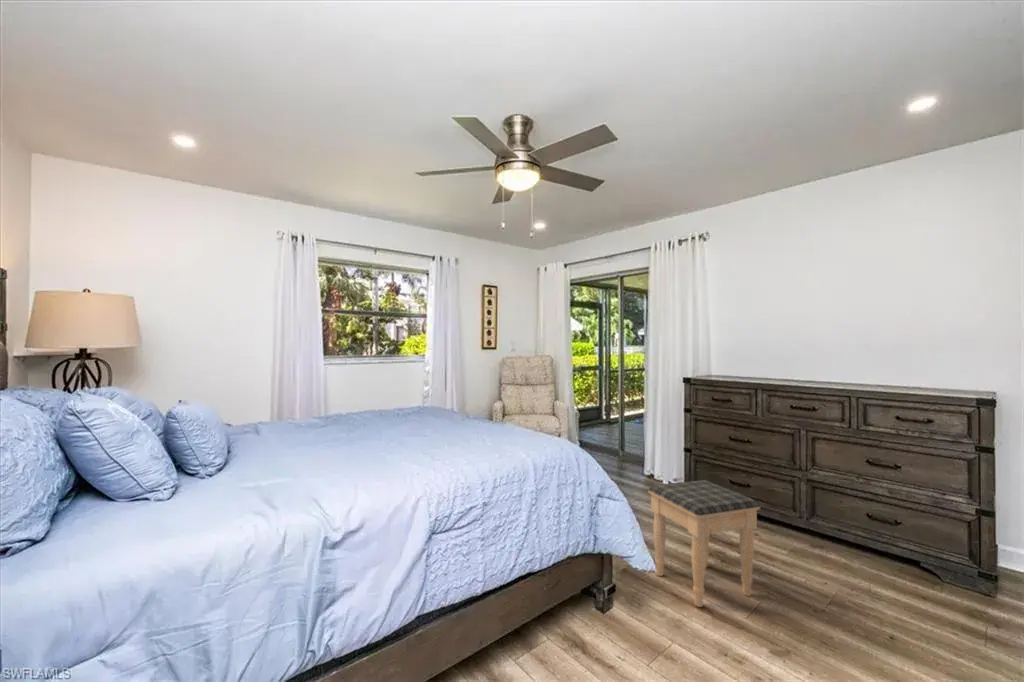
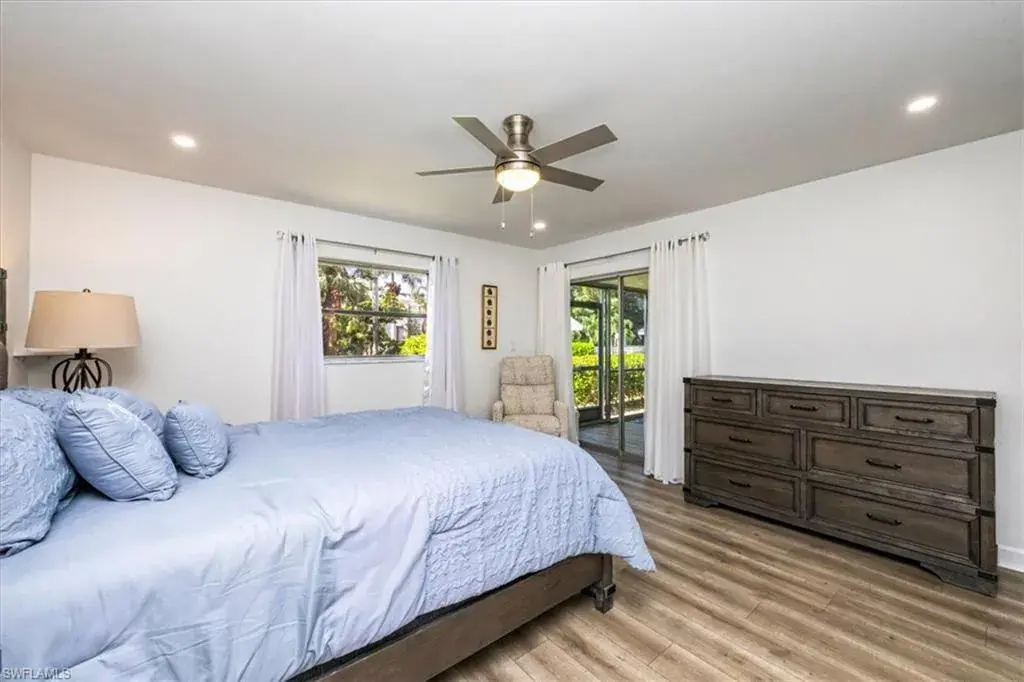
- footstool [647,479,761,608]
